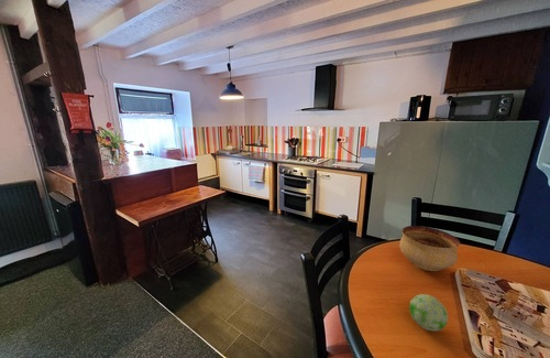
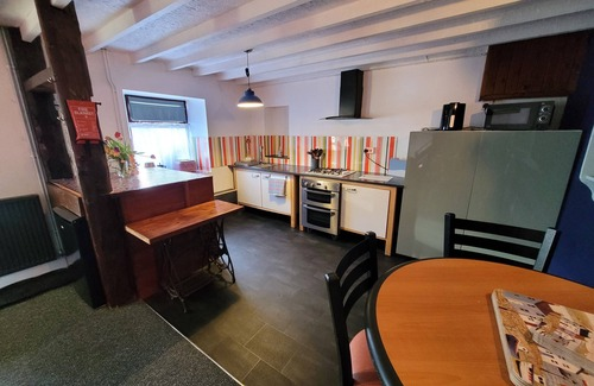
- decorative ball [409,293,449,333]
- bowl [398,225,461,272]
